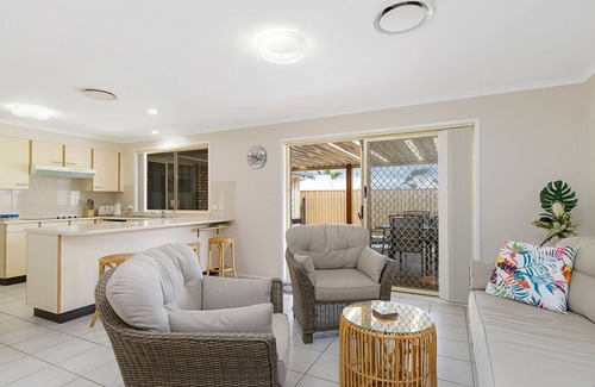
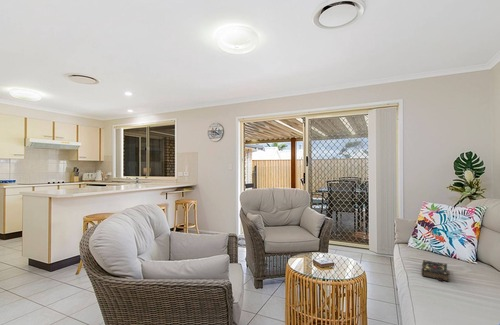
+ book [420,259,450,283]
